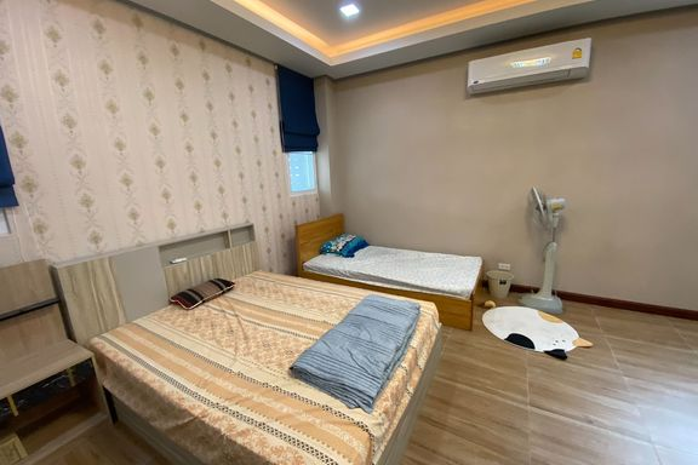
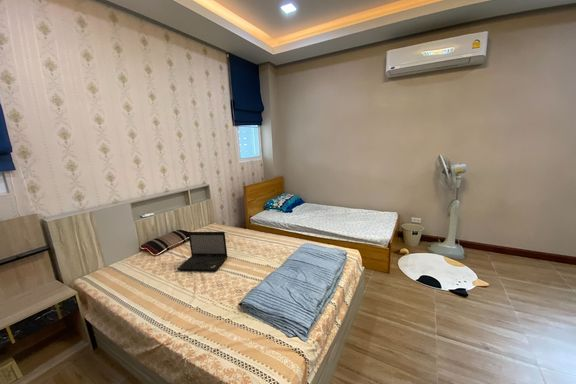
+ laptop [176,231,229,272]
